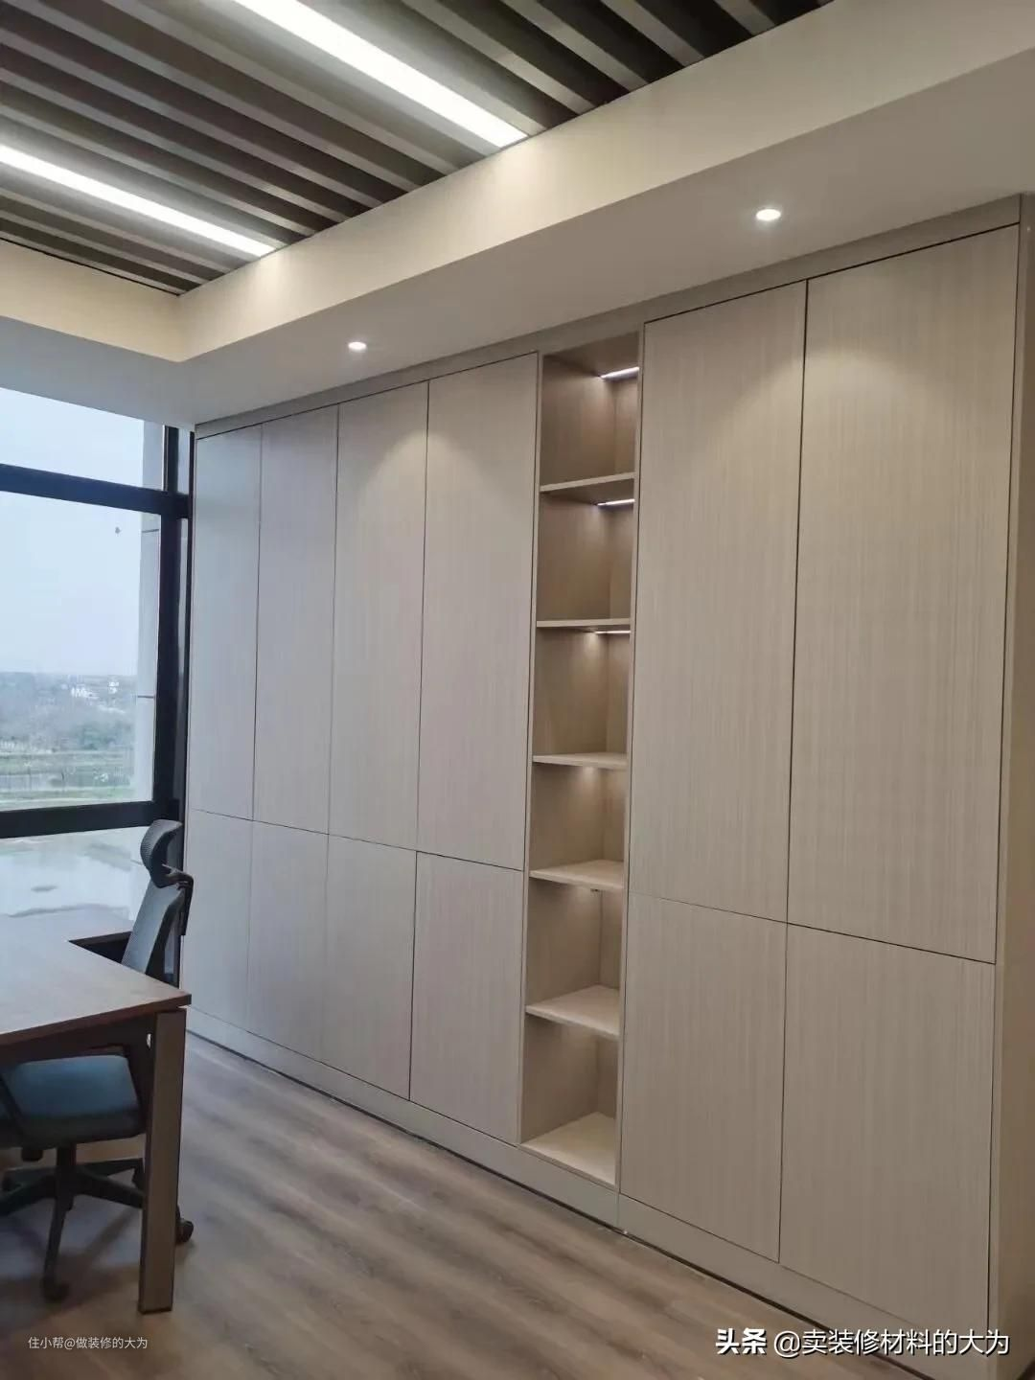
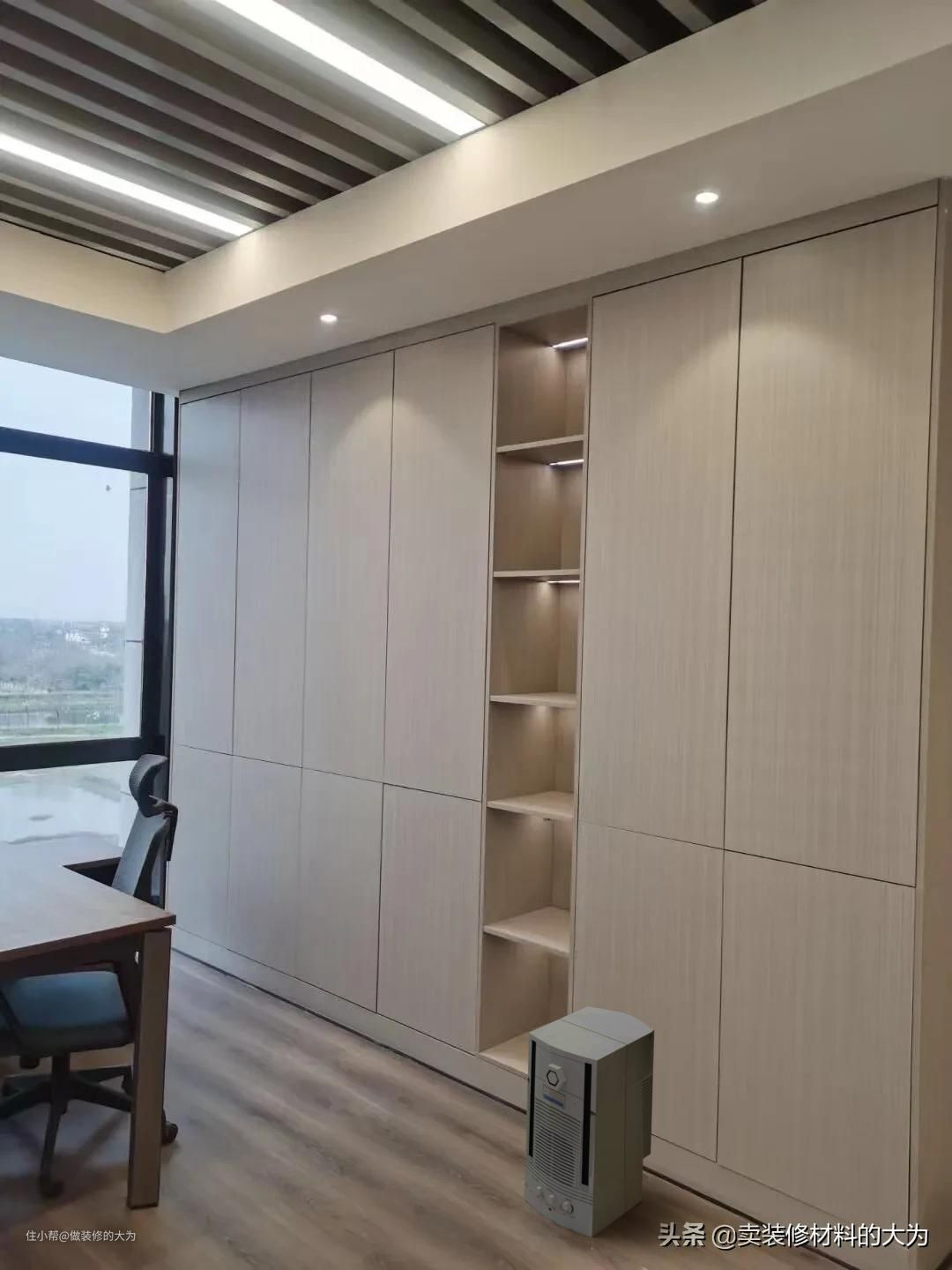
+ air purifier [524,1005,655,1238]
